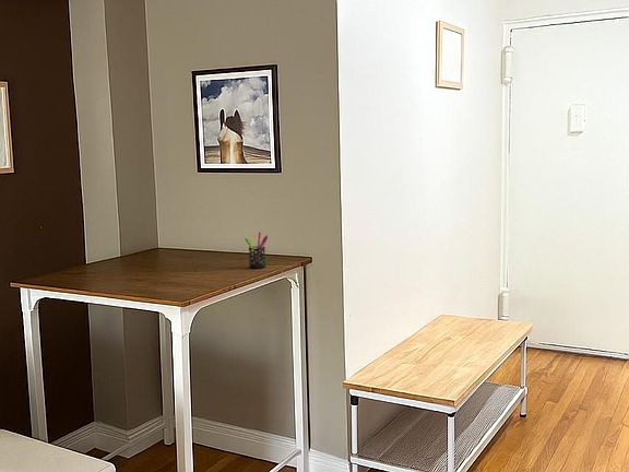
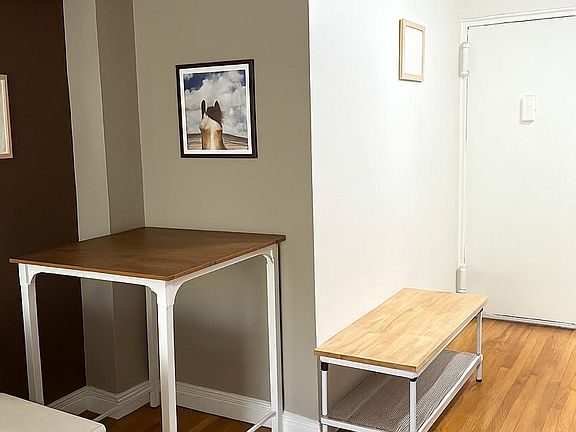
- pen holder [245,232,269,270]
